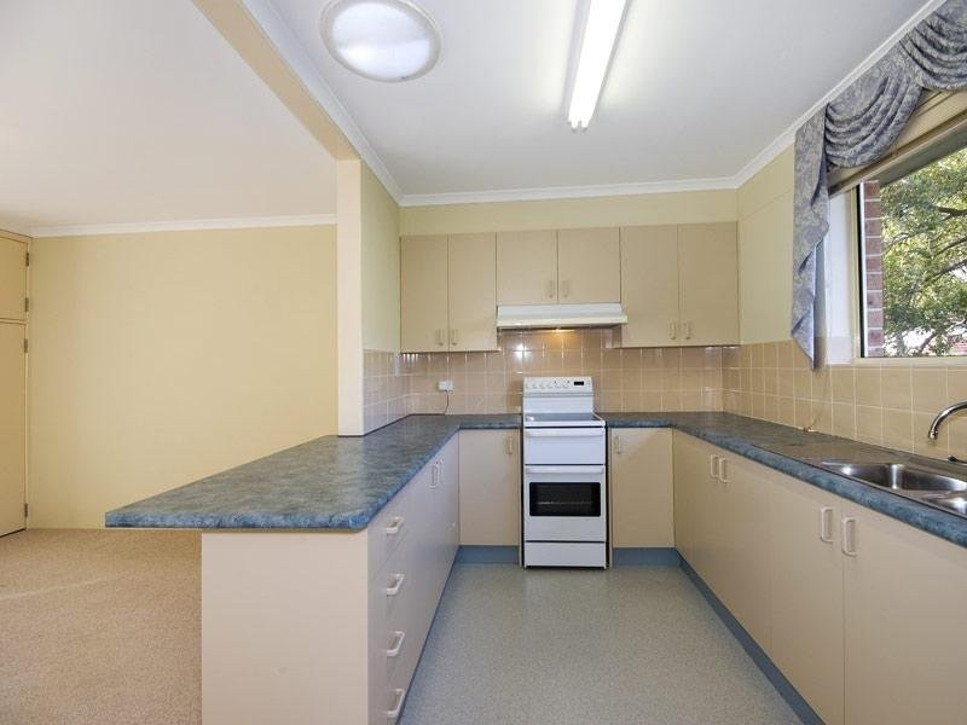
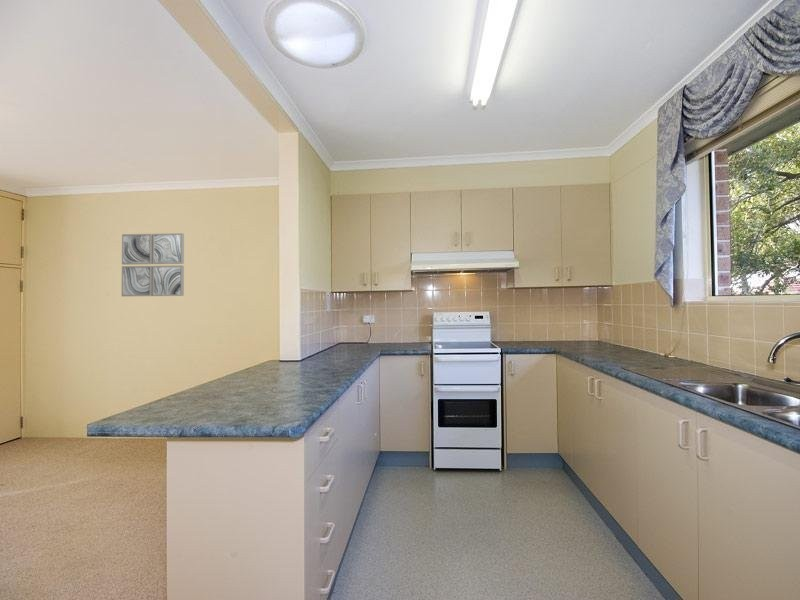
+ wall art [121,232,185,297]
